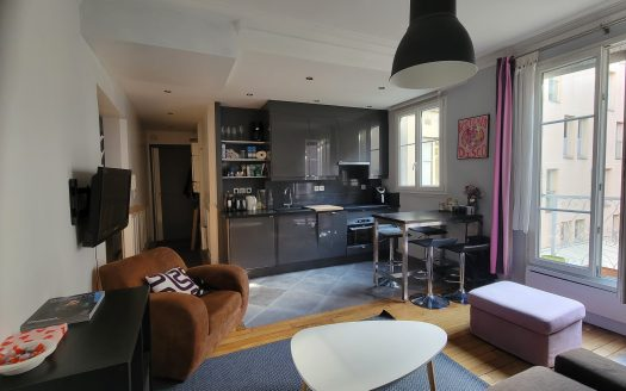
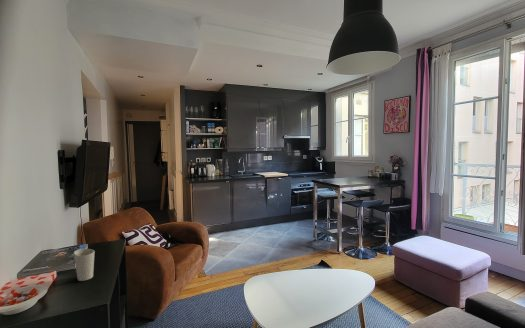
+ cup [73,248,96,282]
